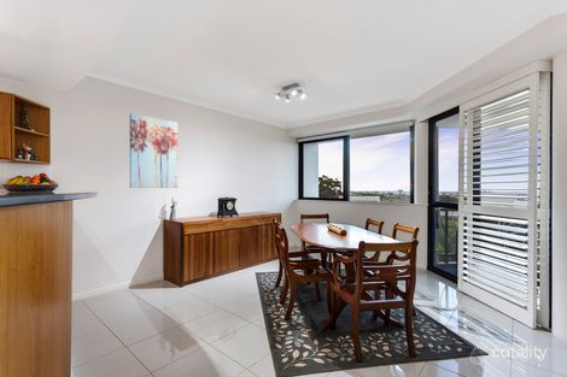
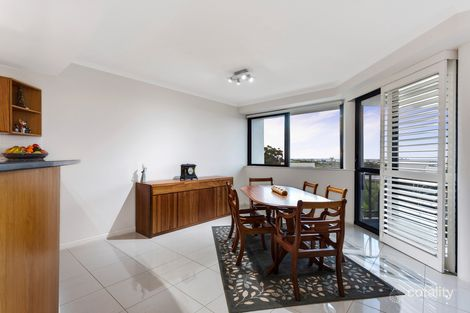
- wall art [129,112,179,189]
